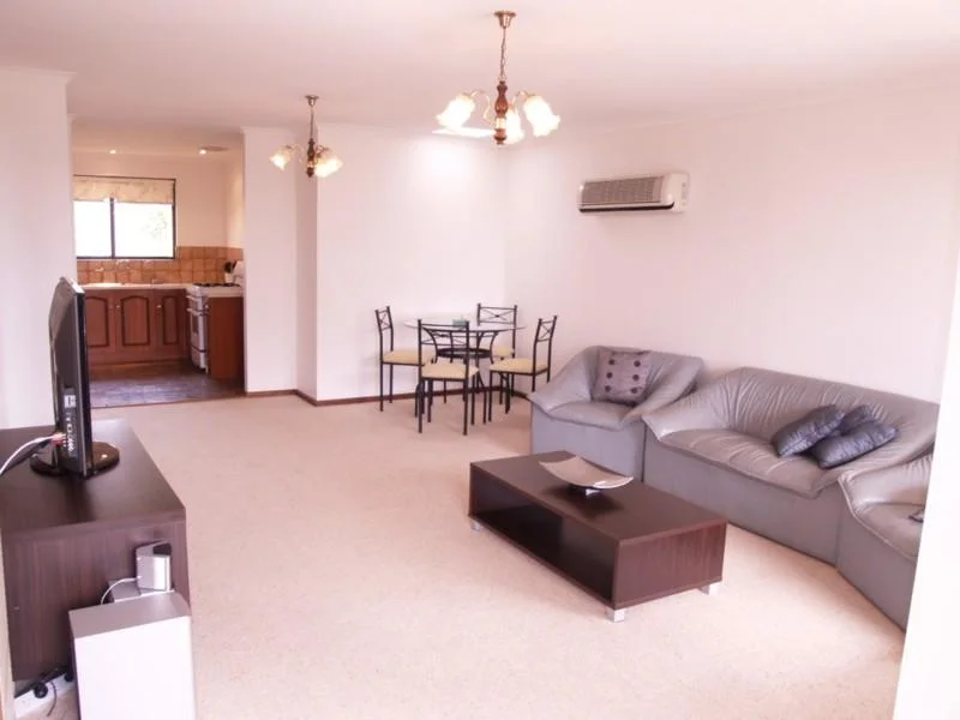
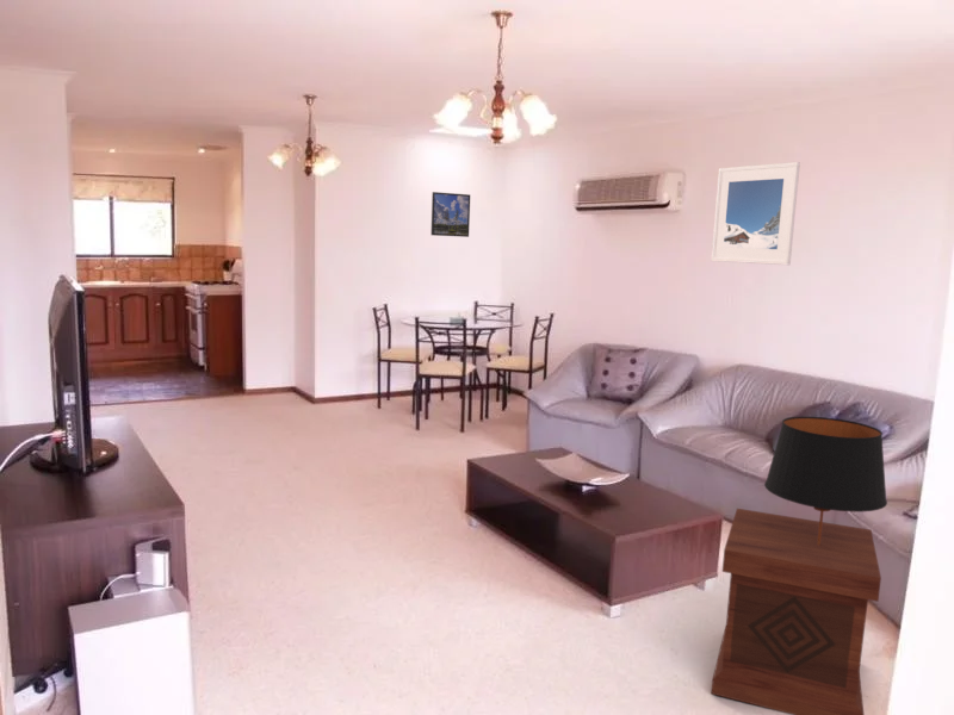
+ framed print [710,161,801,266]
+ side table [711,508,882,715]
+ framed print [430,191,471,238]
+ table lamp [763,415,888,545]
